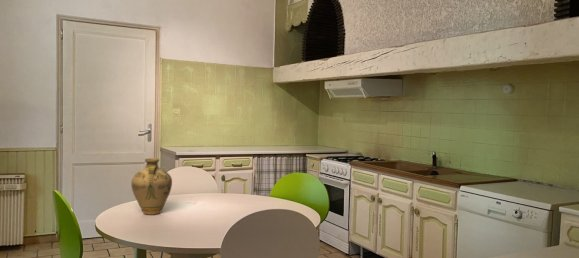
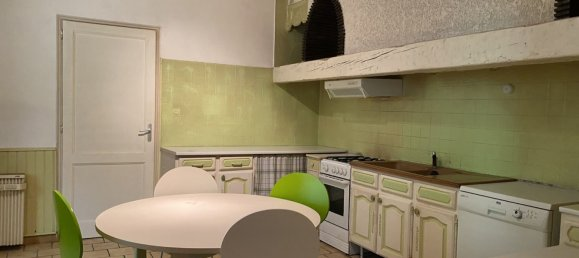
- jug [130,157,173,216]
